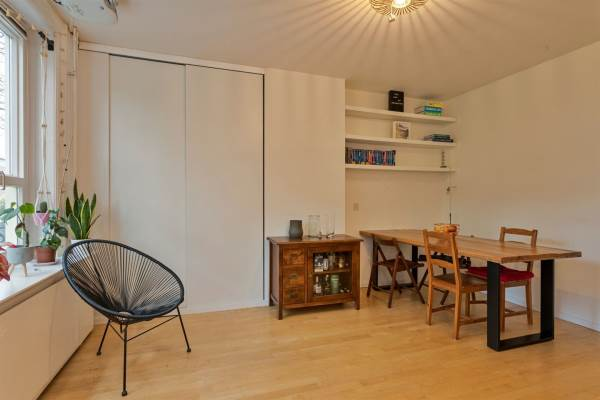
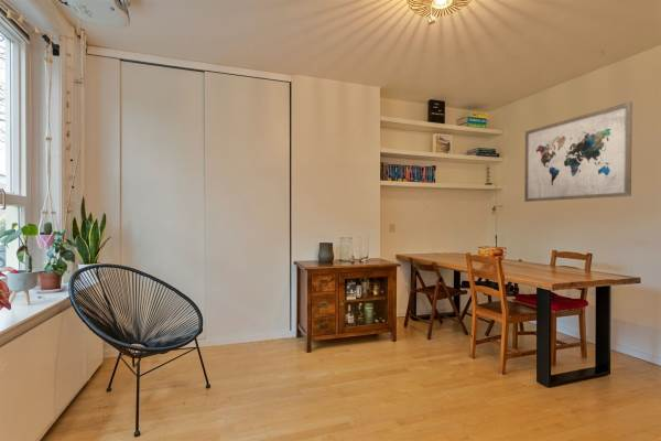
+ wall art [523,100,633,203]
